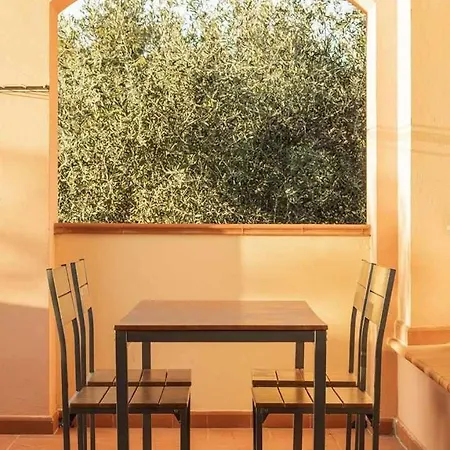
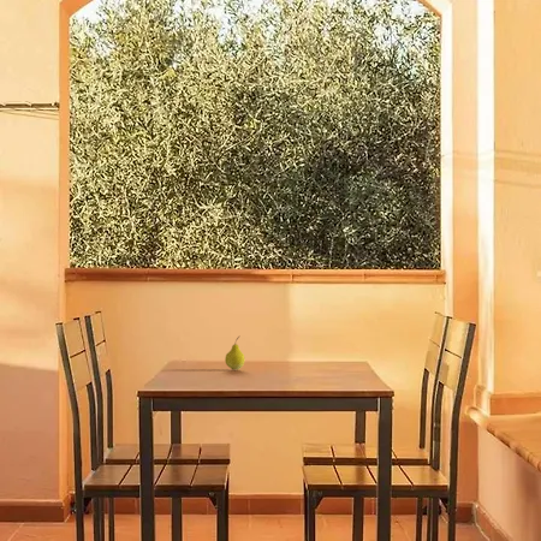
+ fruit [224,335,245,370]
